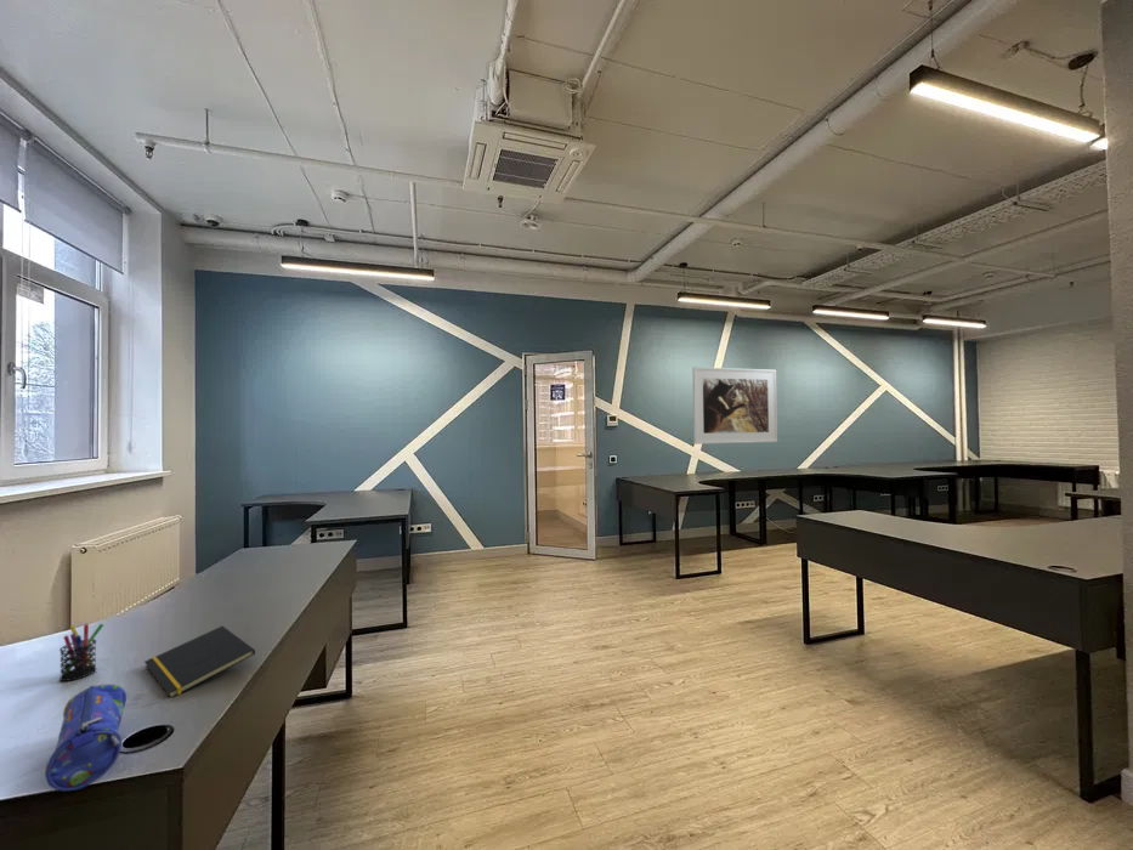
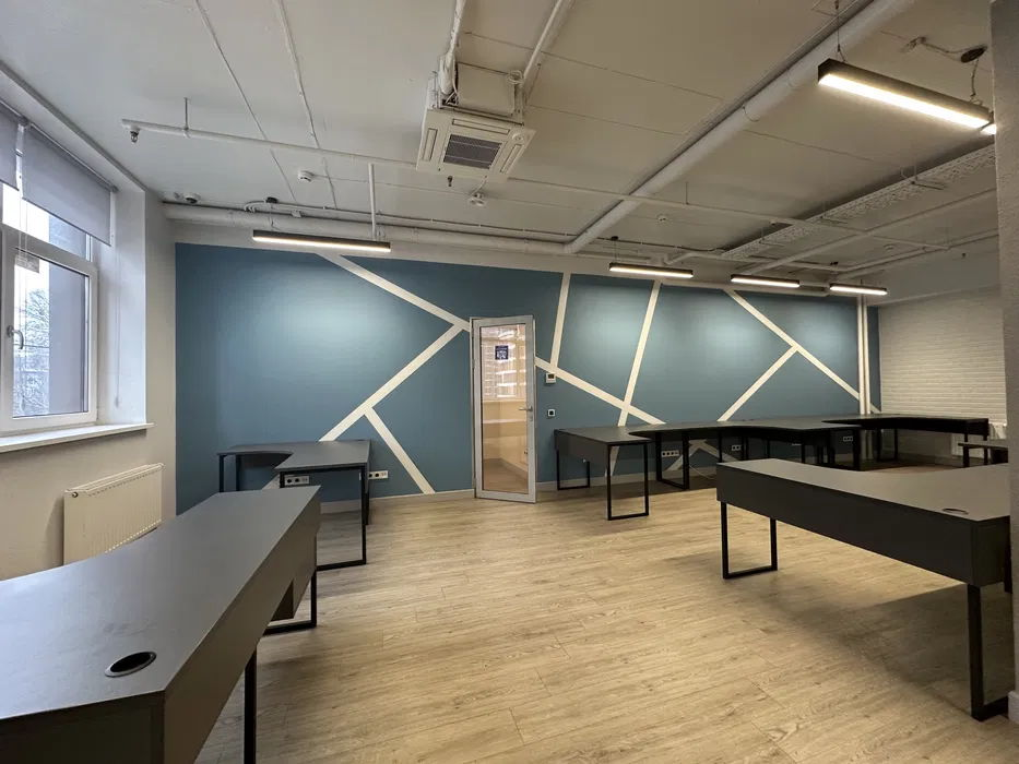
- pencil case [44,682,128,793]
- notepad [143,624,256,699]
- pen holder [58,623,106,682]
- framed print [691,365,778,446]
